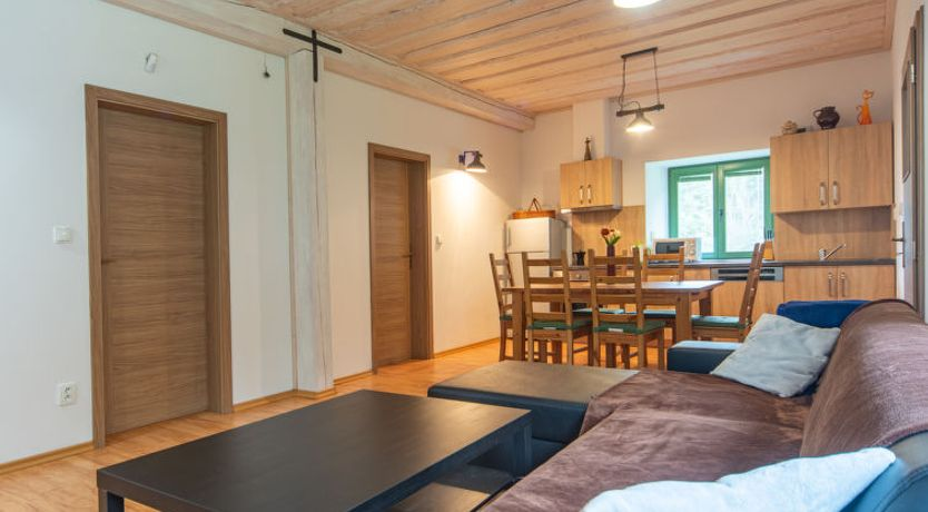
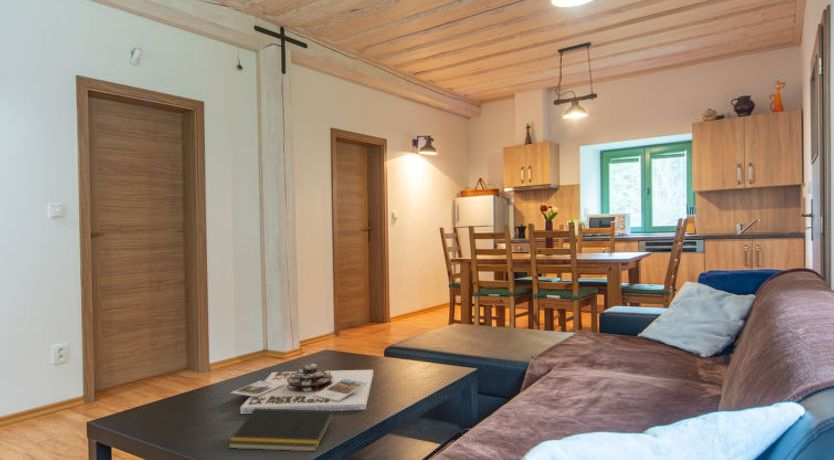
+ notepad [227,409,335,452]
+ board game [229,363,374,415]
